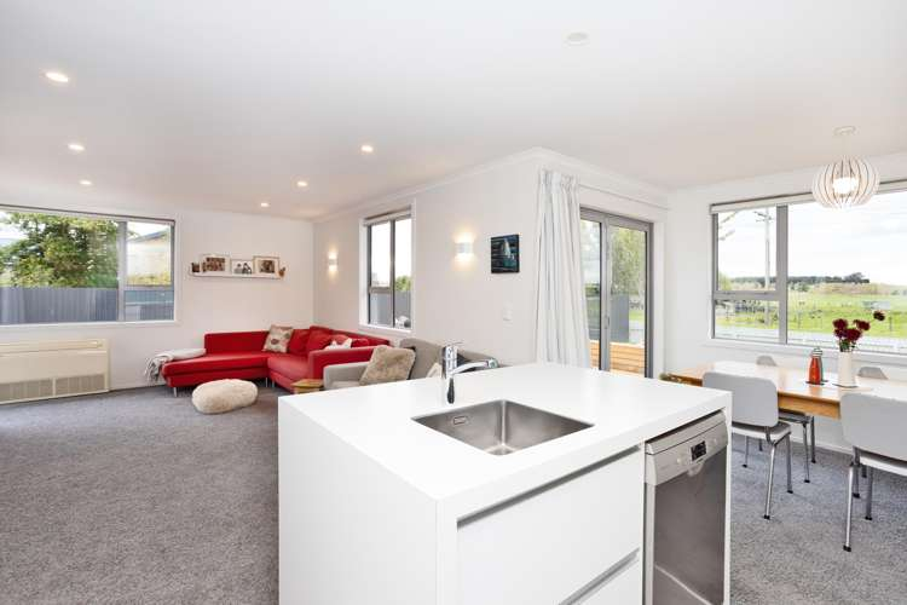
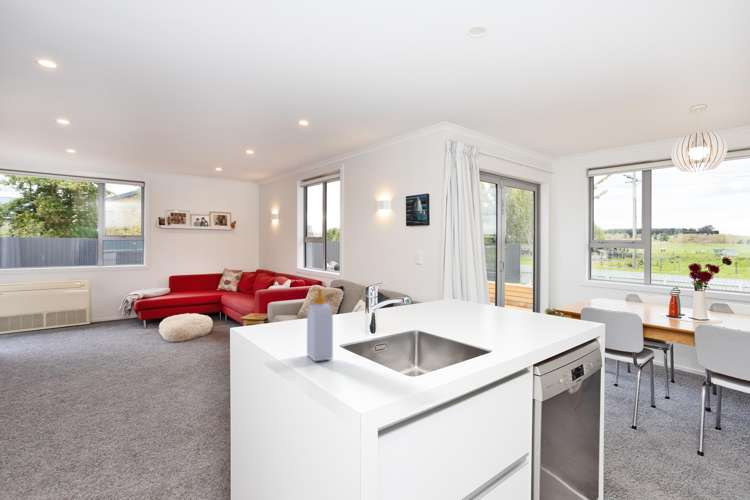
+ soap bottle [306,287,334,363]
